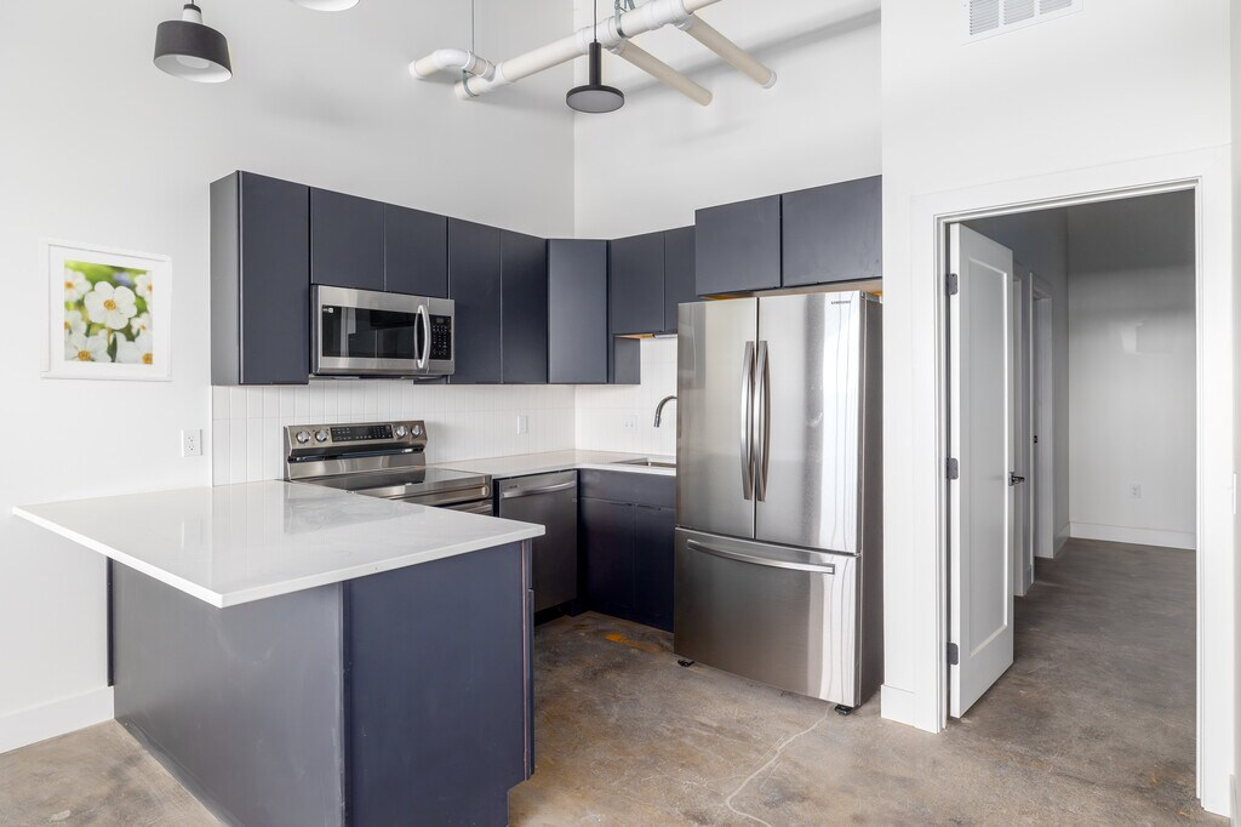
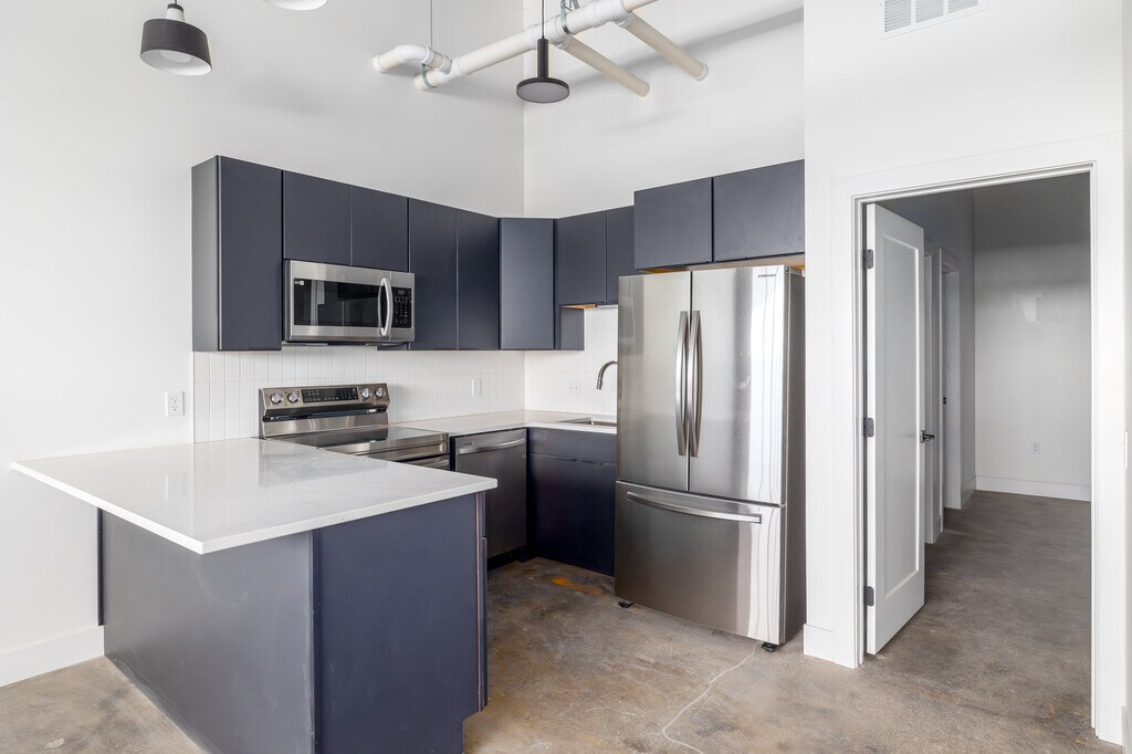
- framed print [39,236,173,383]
